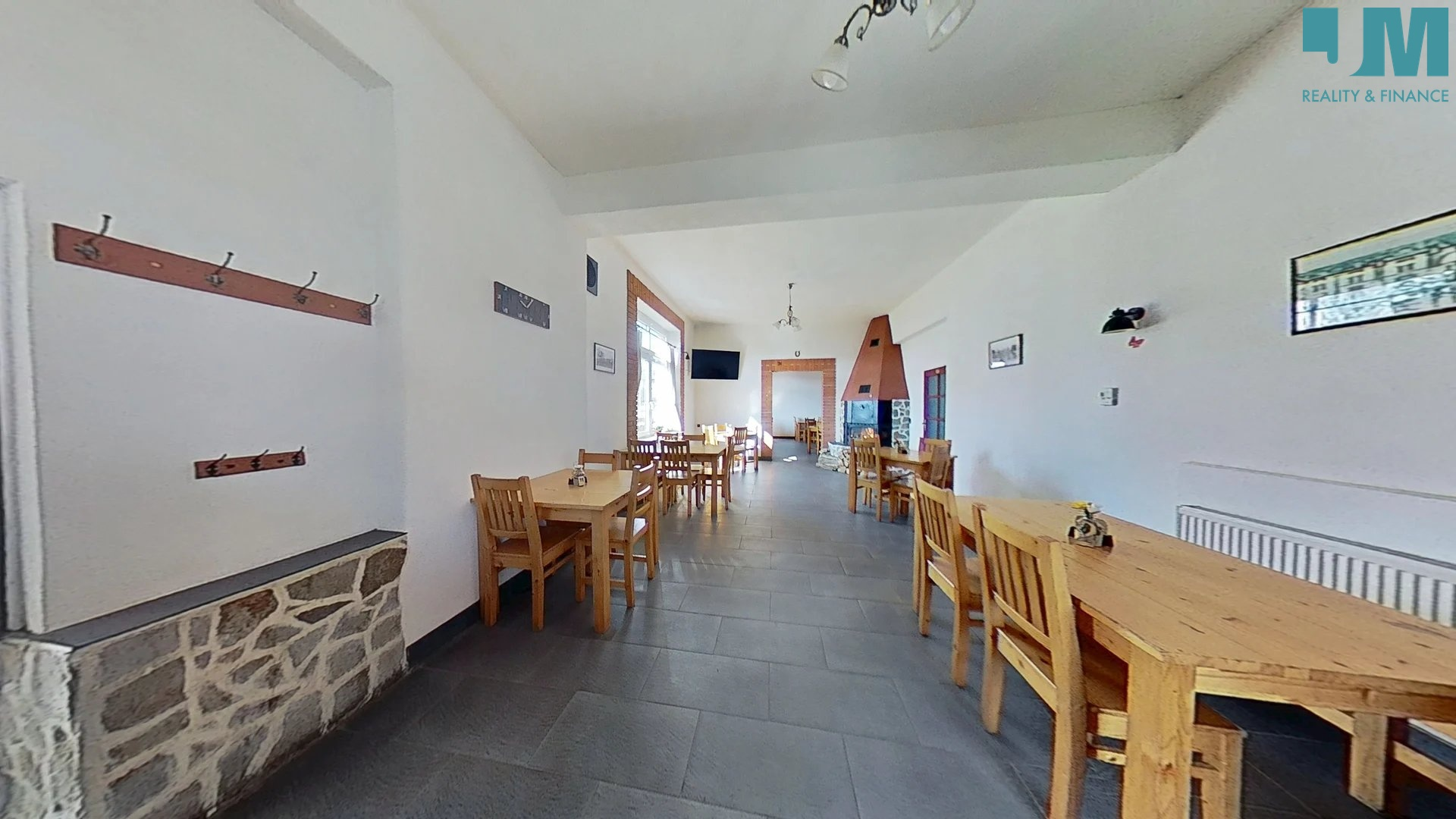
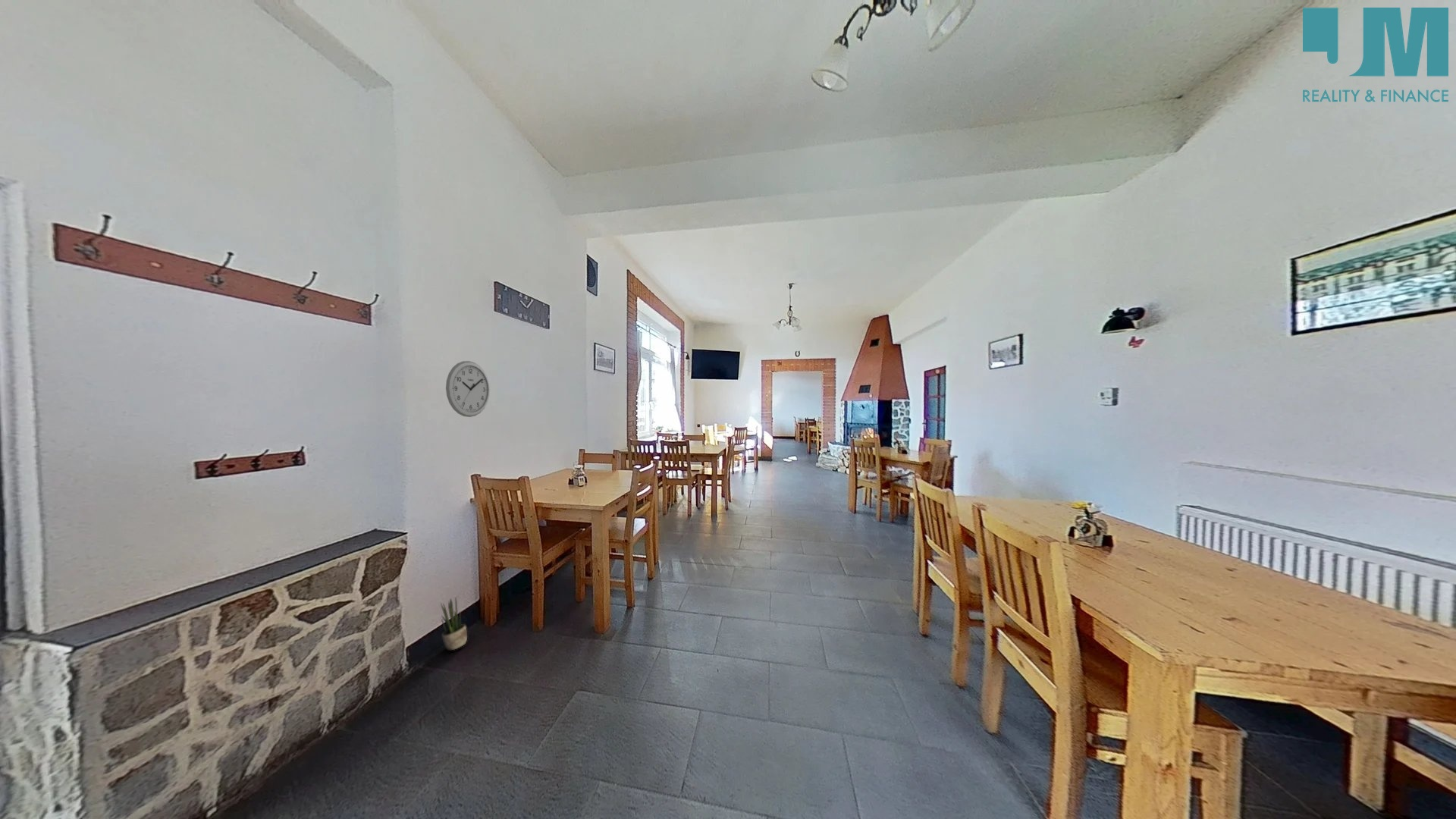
+ wall clock [445,360,491,418]
+ potted plant [440,596,468,651]
